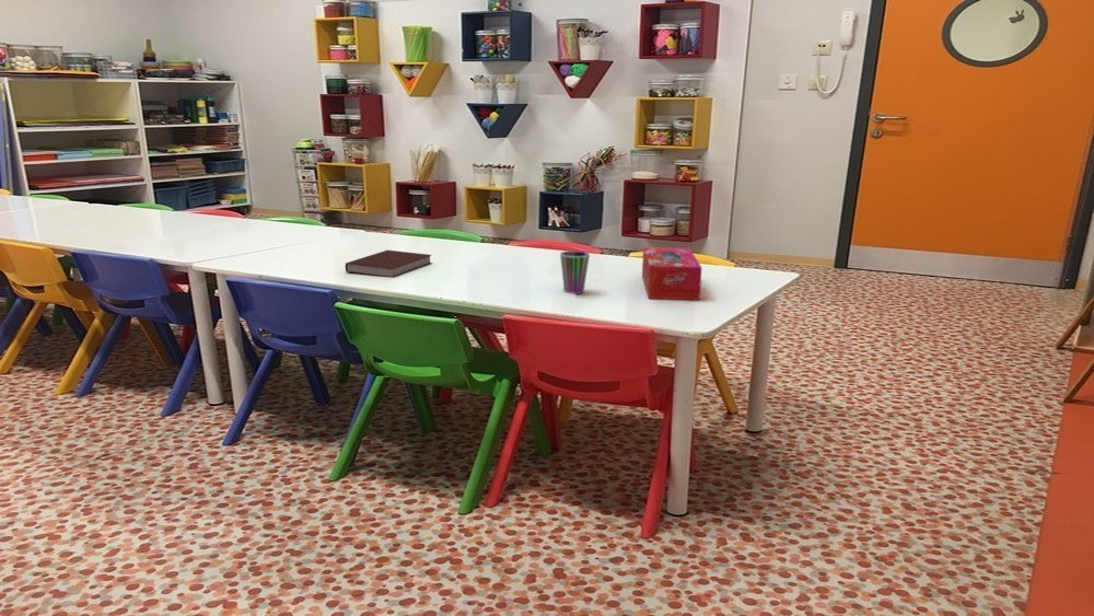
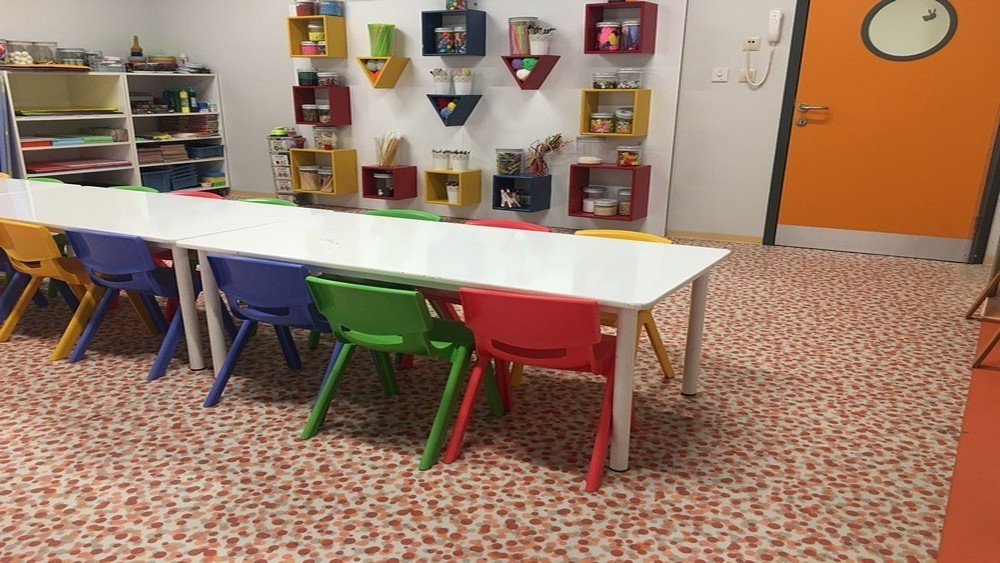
- tissue box [641,246,703,301]
- notebook [345,249,433,279]
- cup [559,249,591,295]
